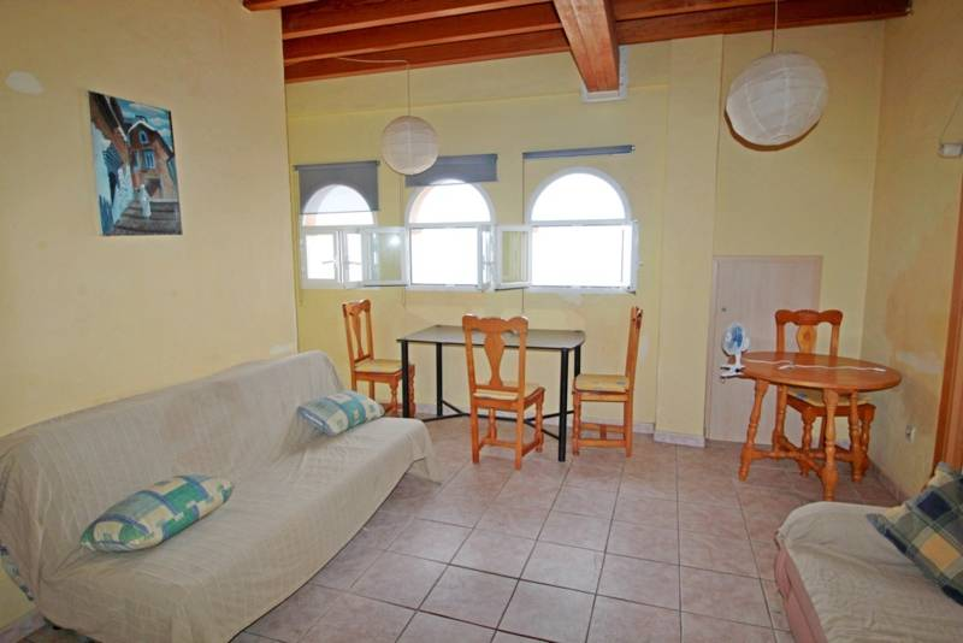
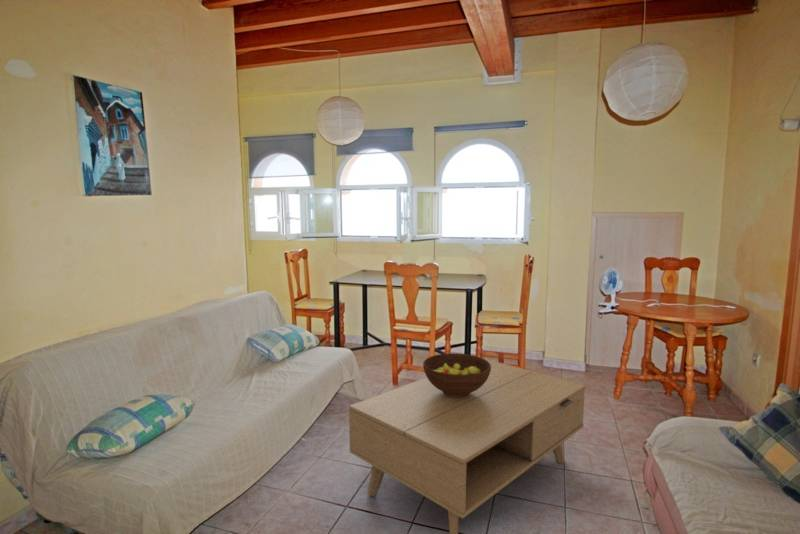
+ coffee table [348,357,586,534]
+ fruit bowl [422,352,491,398]
